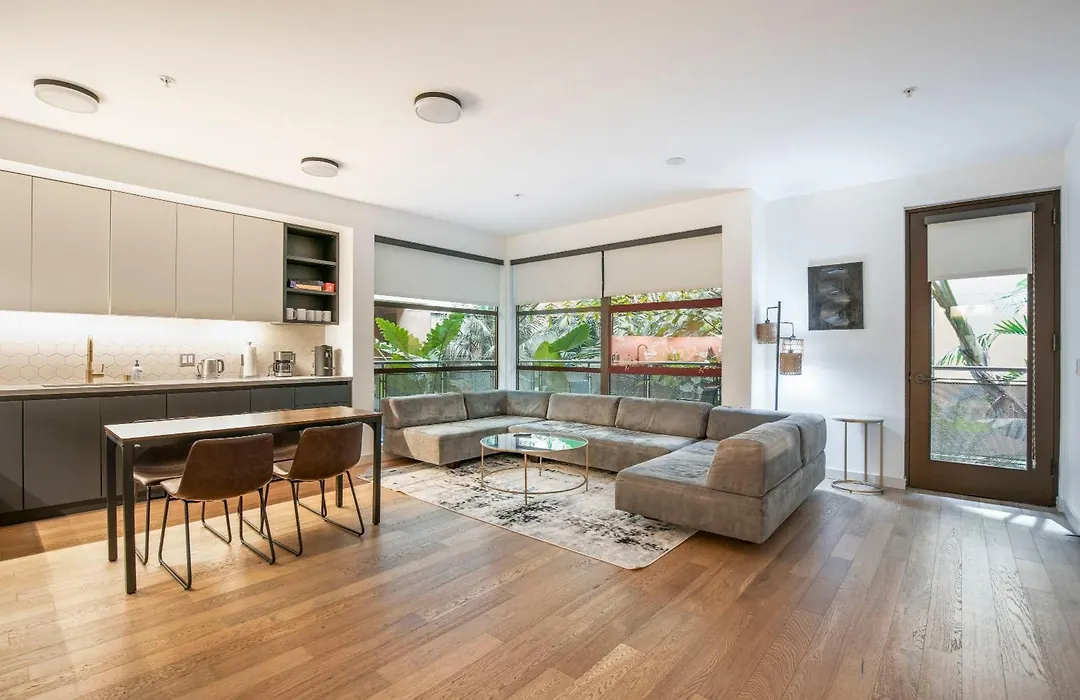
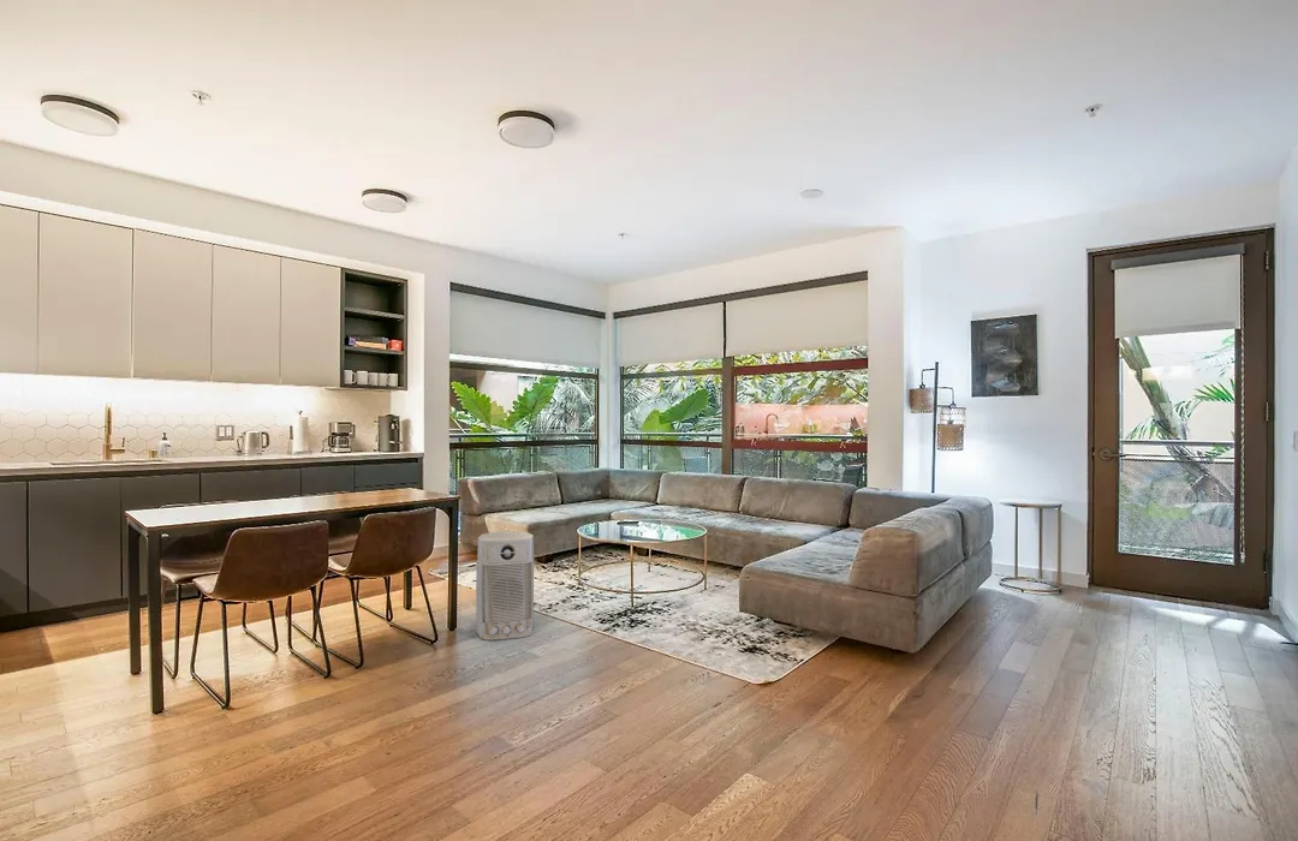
+ air purifier [475,530,535,642]
